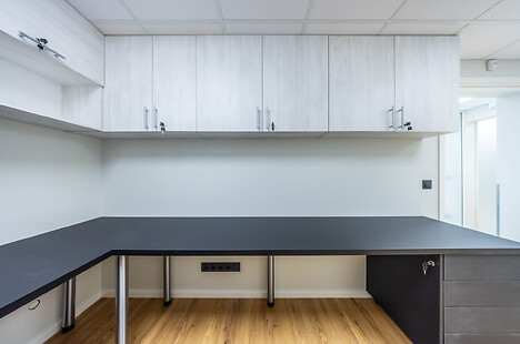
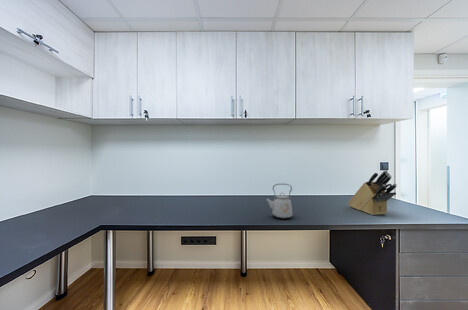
+ kettle [264,183,293,220]
+ knife block [347,169,398,216]
